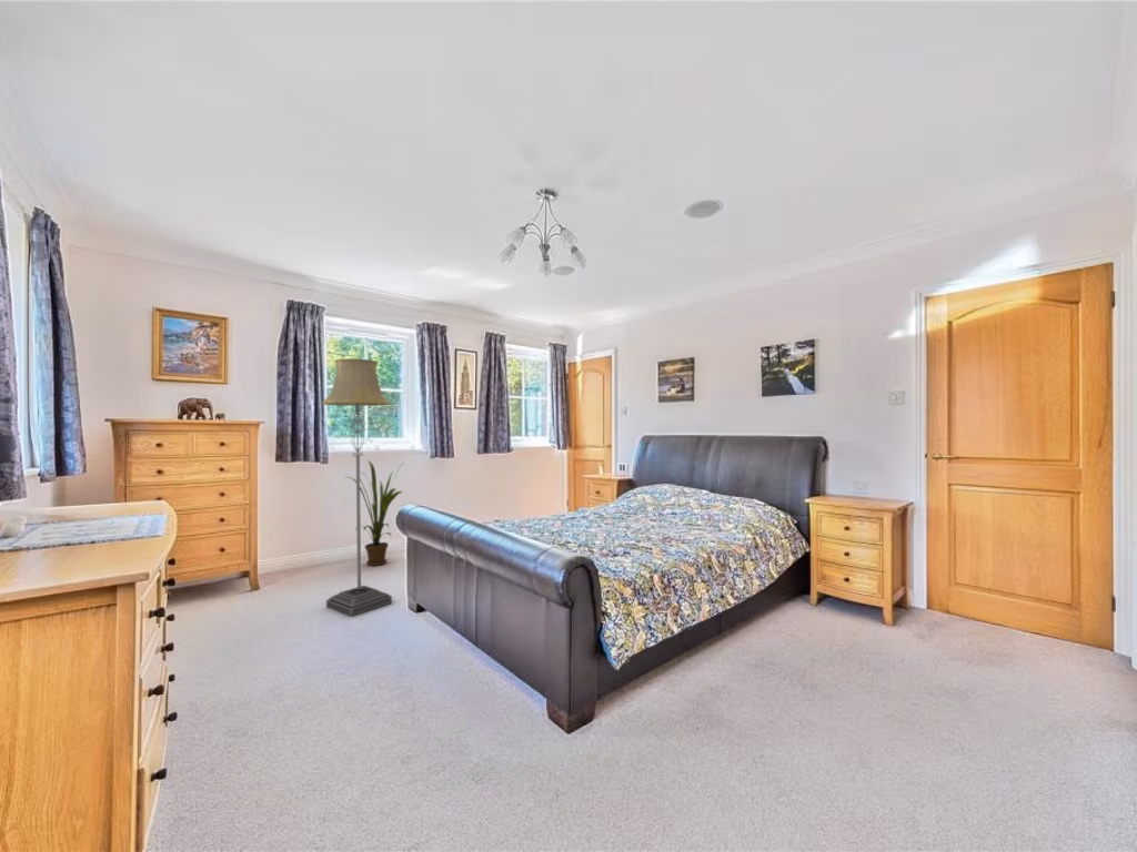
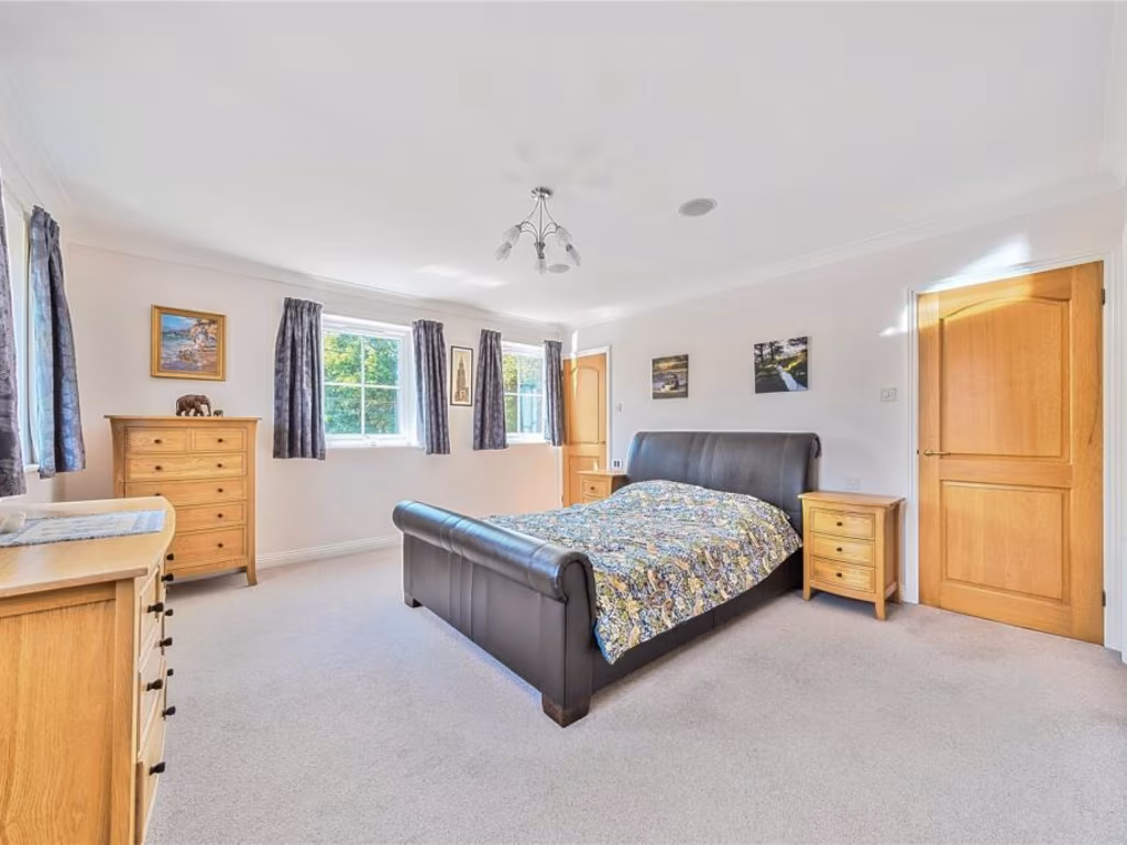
- floor lamp [321,357,393,618]
- house plant [346,459,403,567]
